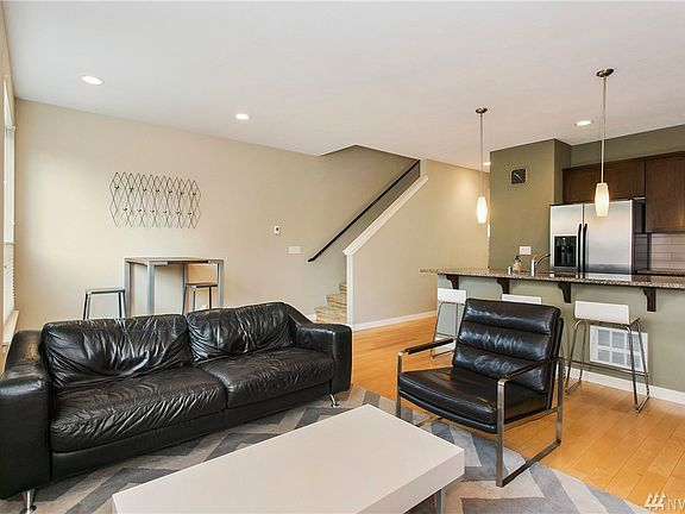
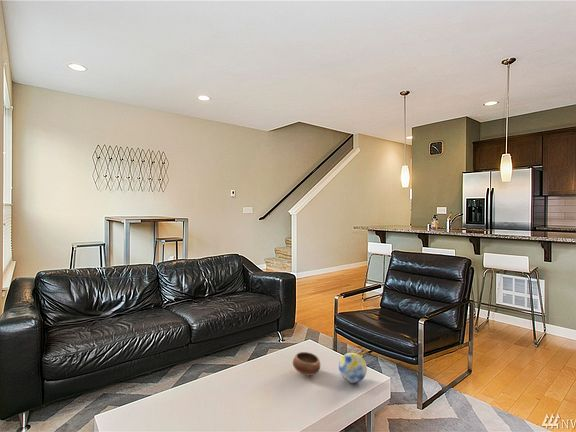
+ bowl [292,351,321,376]
+ decorative ball [338,352,368,384]
